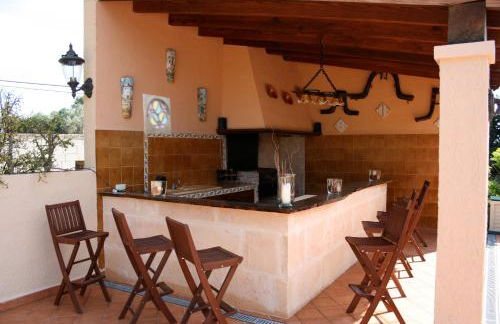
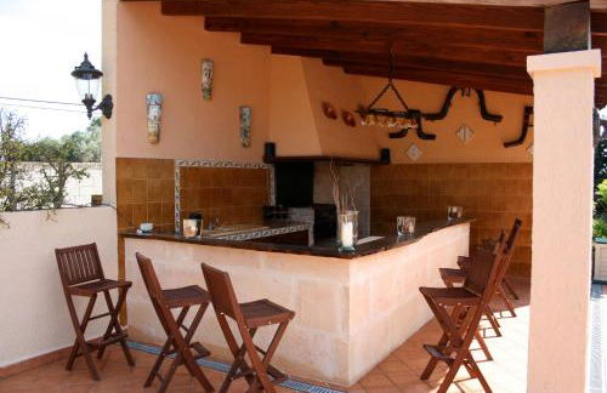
- wall ornament [142,93,173,136]
